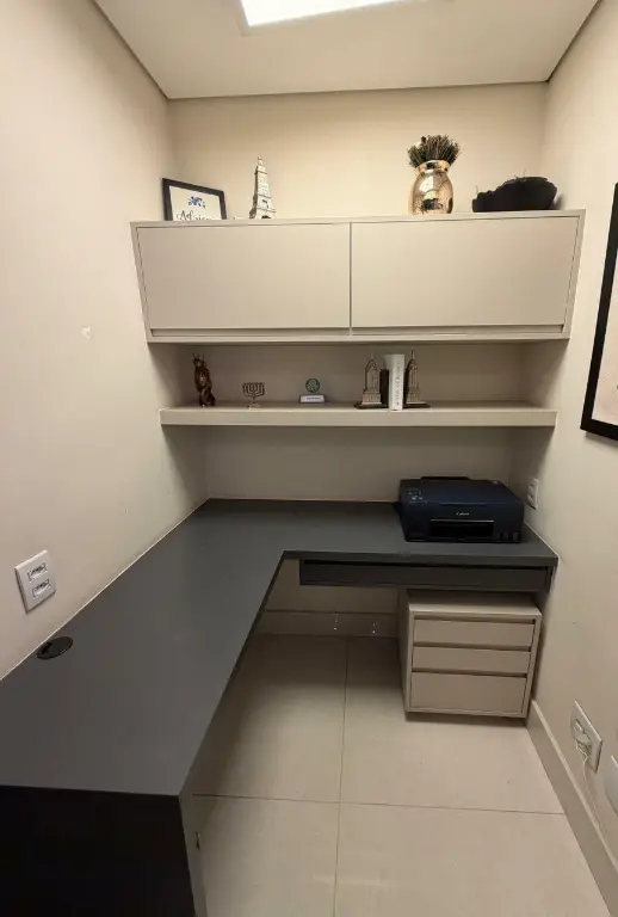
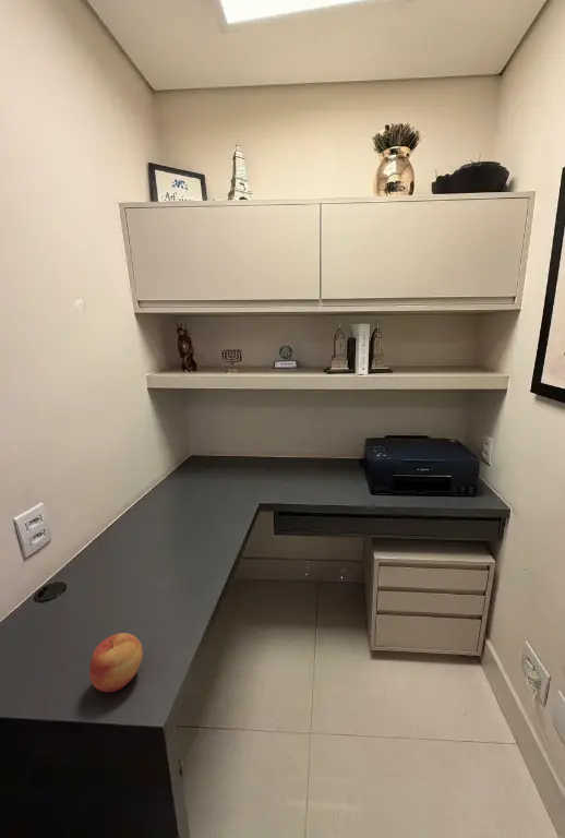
+ apple [88,632,144,693]
